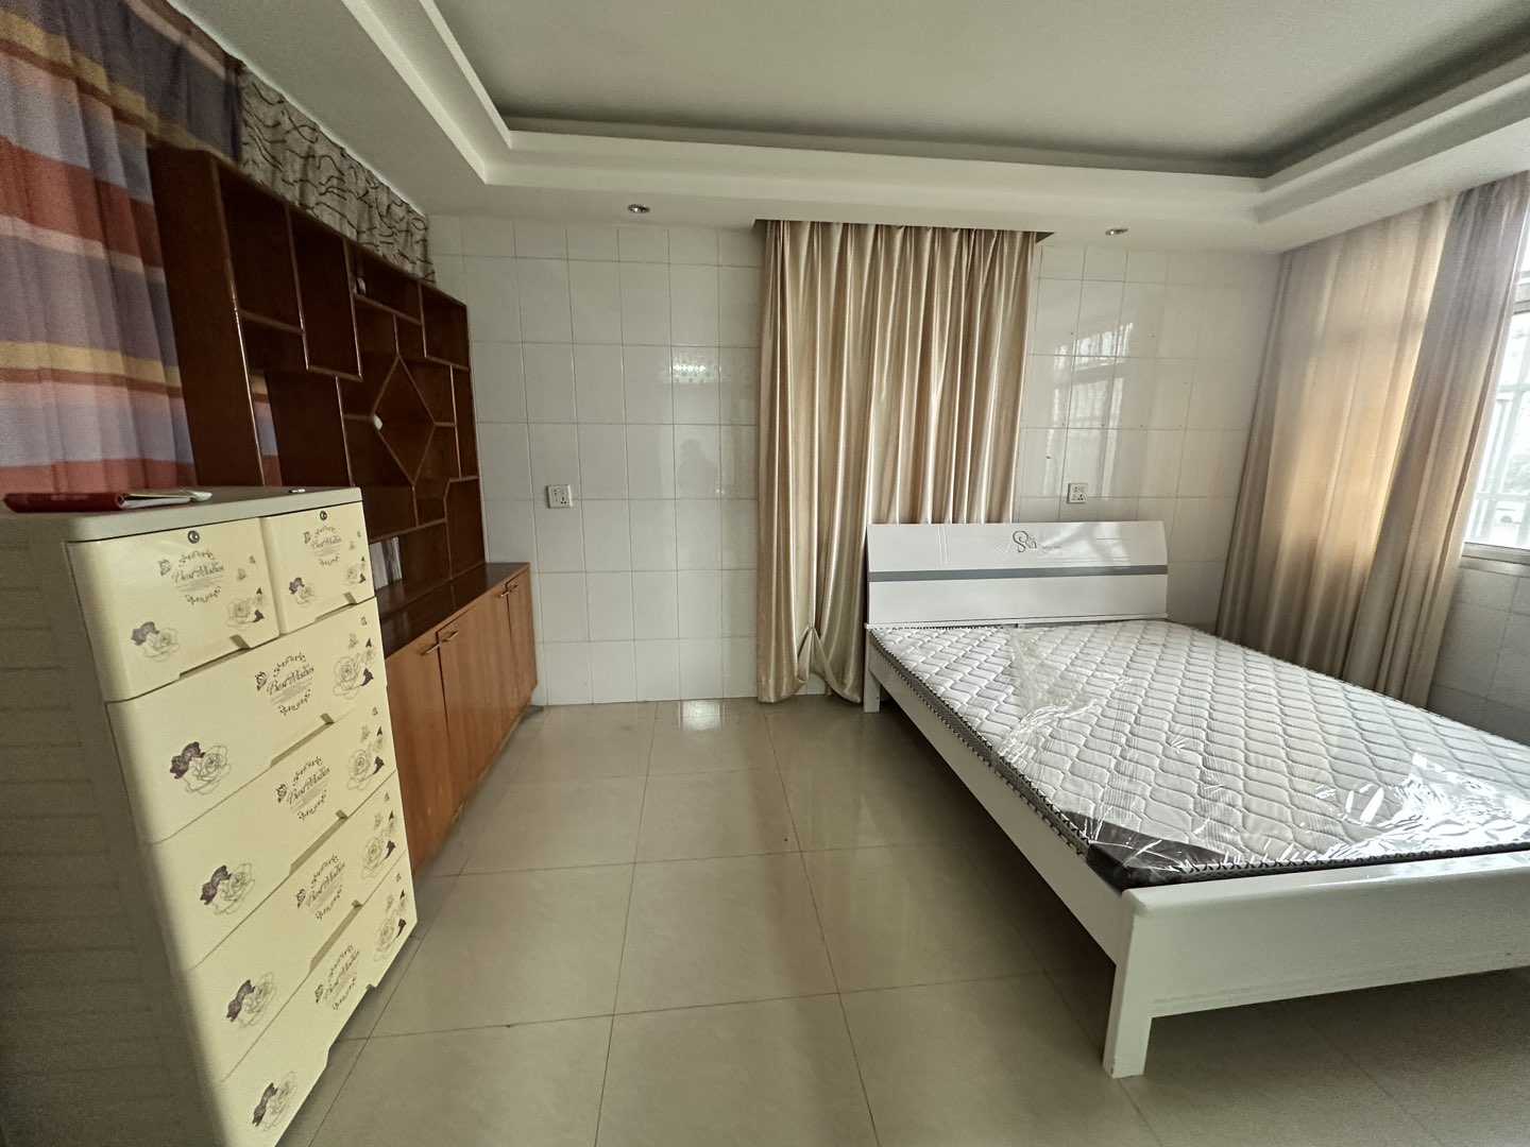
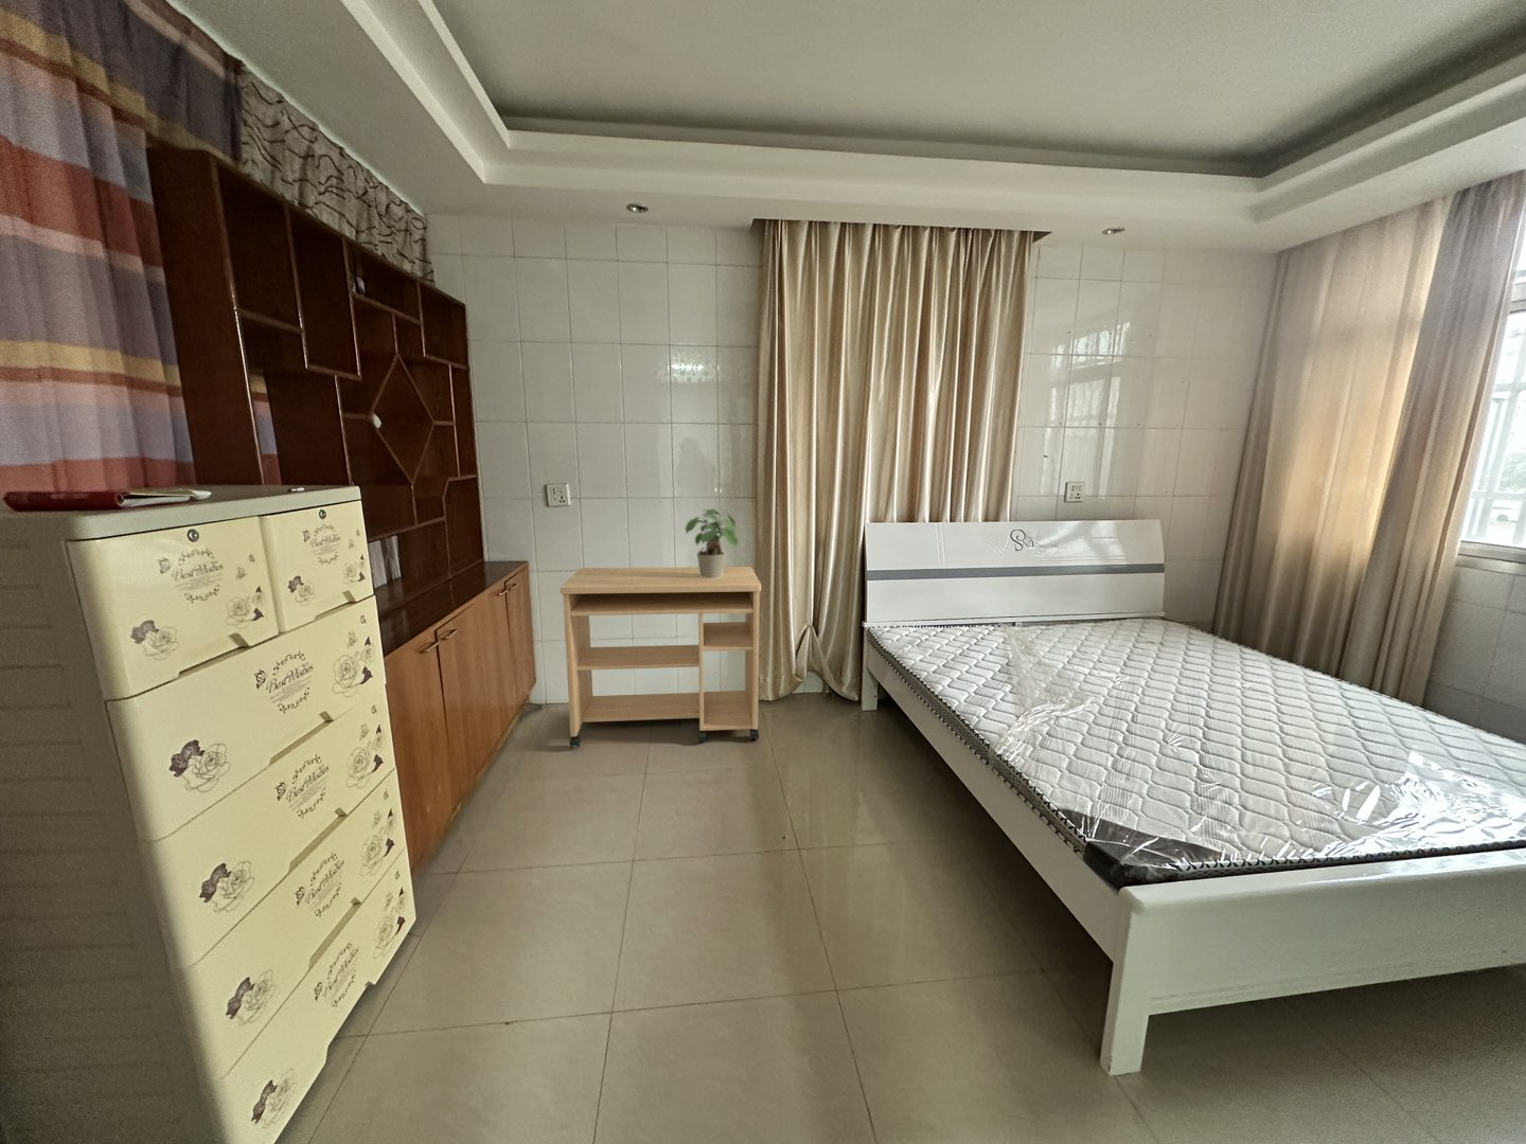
+ potted plant [685,508,739,578]
+ desk [560,566,762,747]
